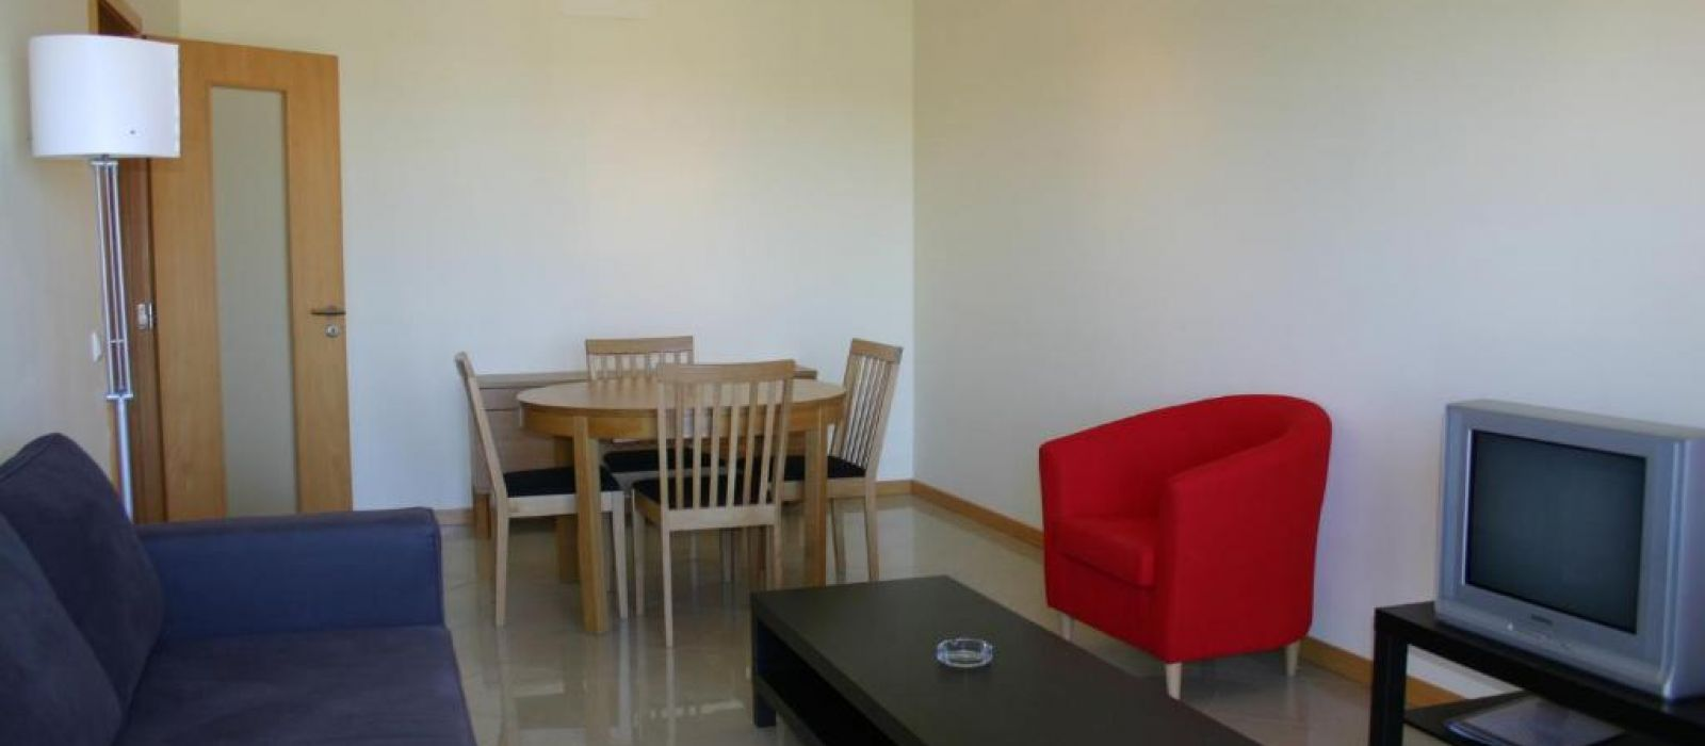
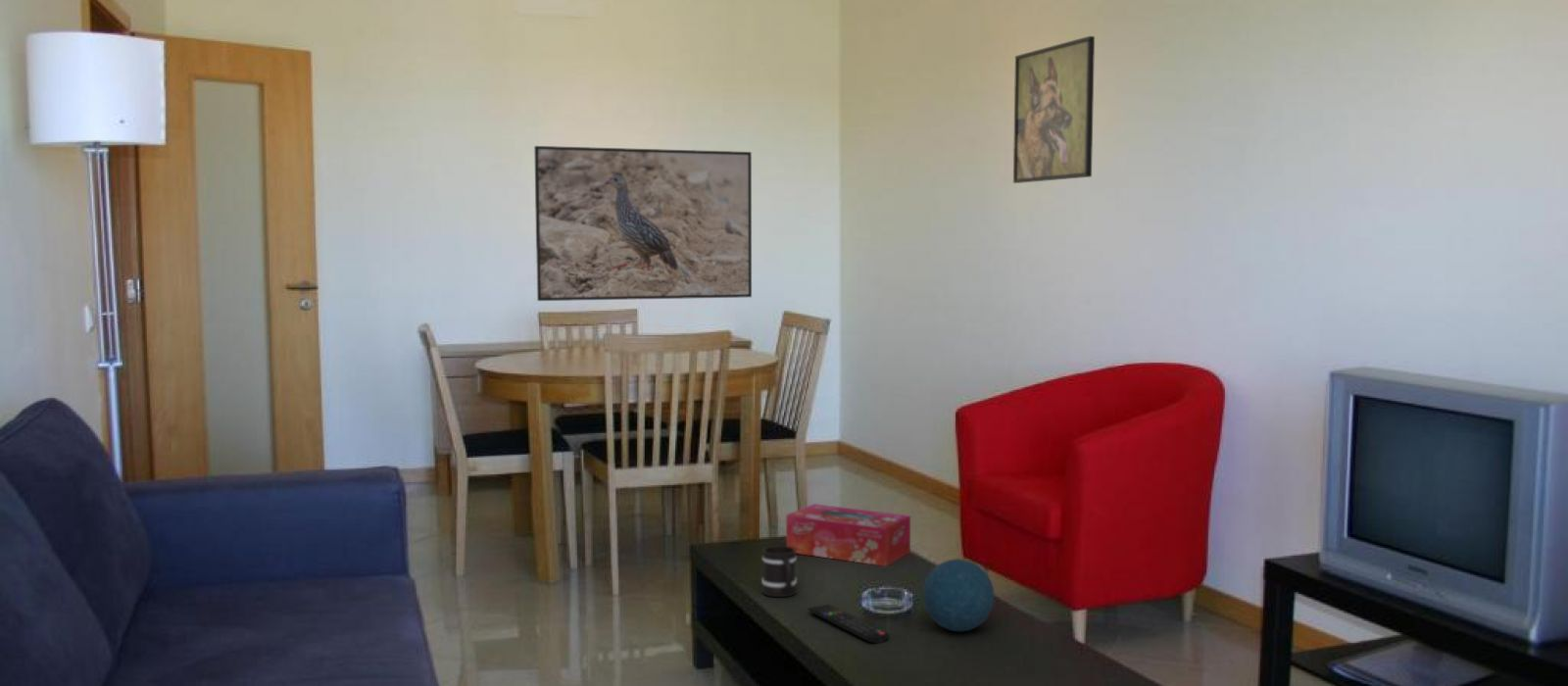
+ tissue box [785,503,911,567]
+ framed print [1012,35,1096,184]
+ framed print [533,145,753,302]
+ remote control [808,604,890,645]
+ decorative orb [922,558,996,632]
+ mug [760,545,798,598]
